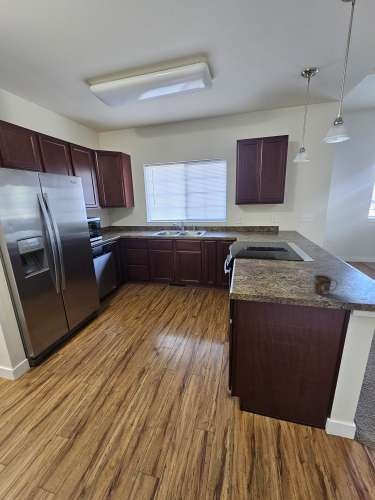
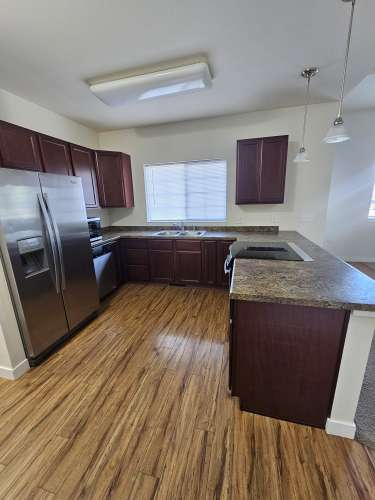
- mug [313,274,339,296]
